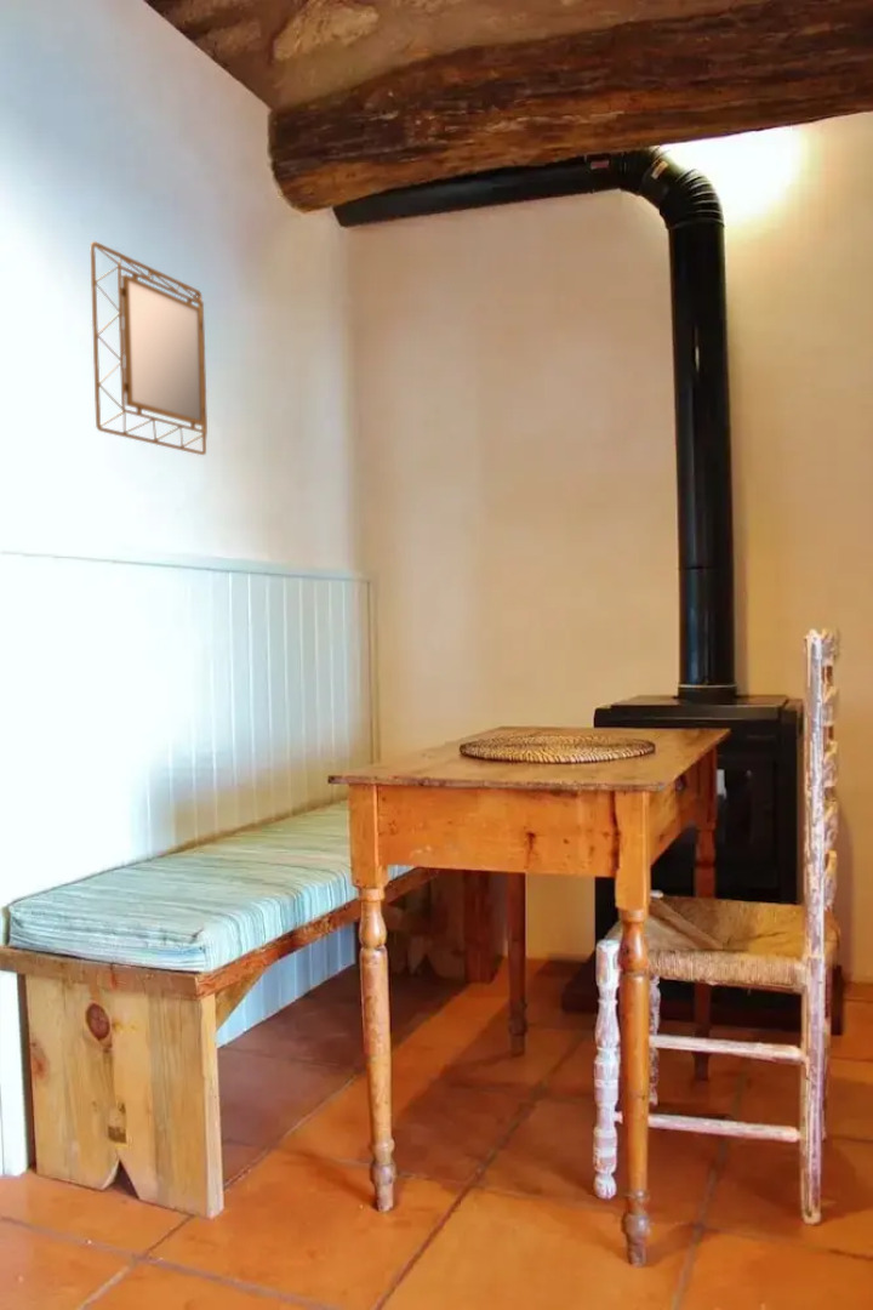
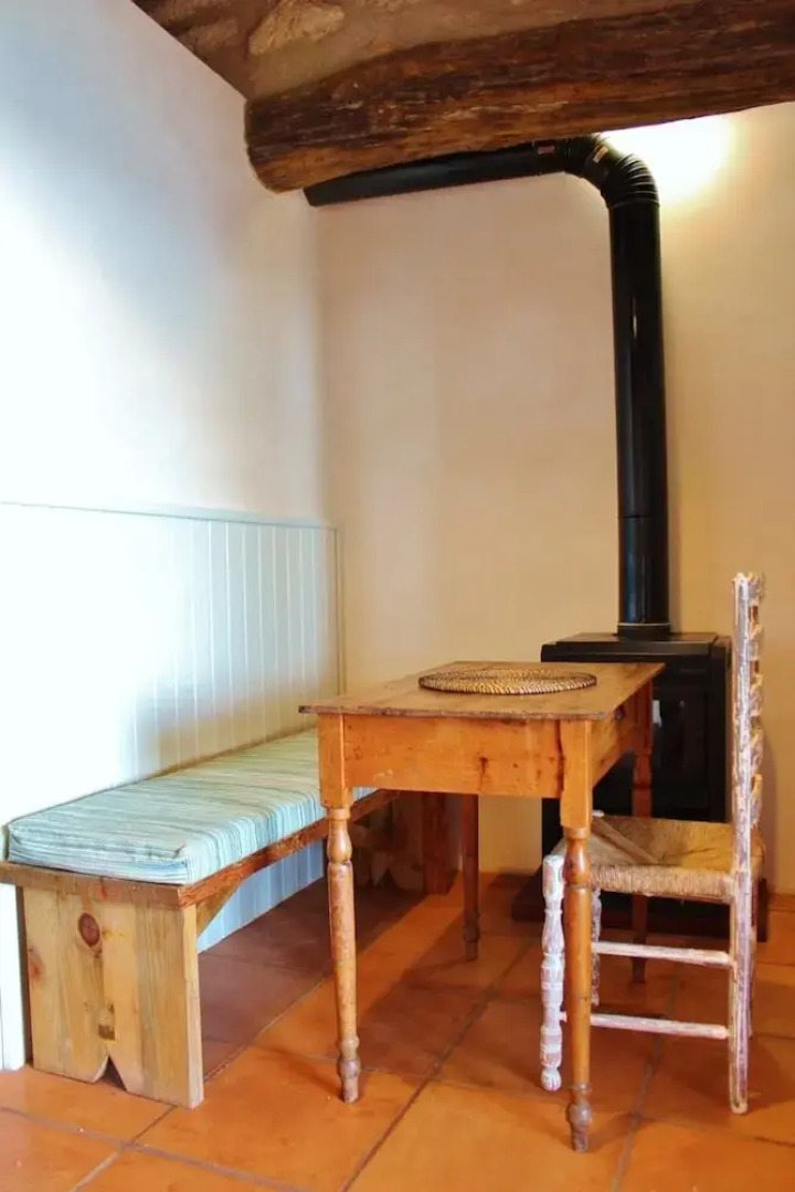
- home mirror [90,240,209,456]
